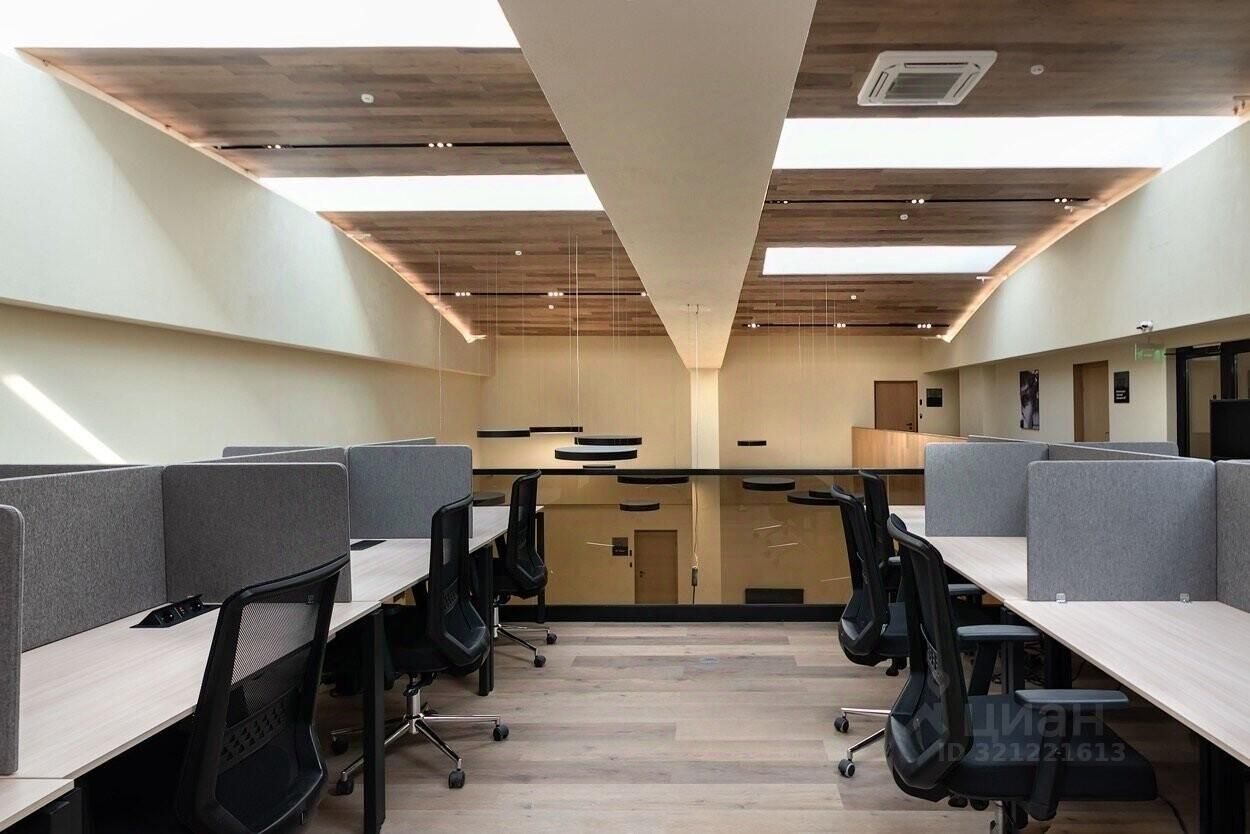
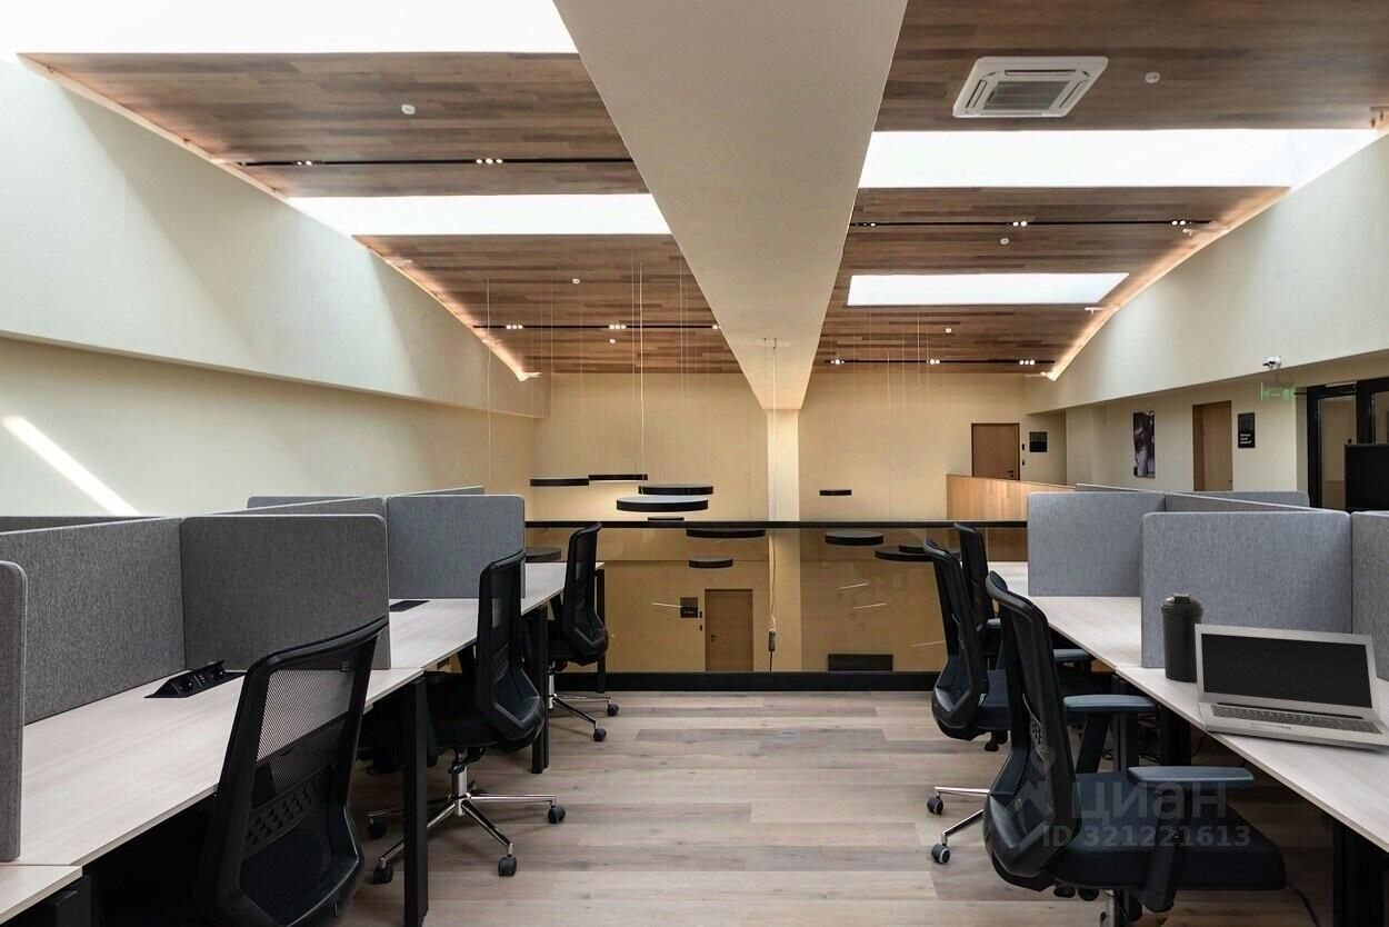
+ water bottle [1159,591,1205,682]
+ laptop [1195,624,1389,752]
